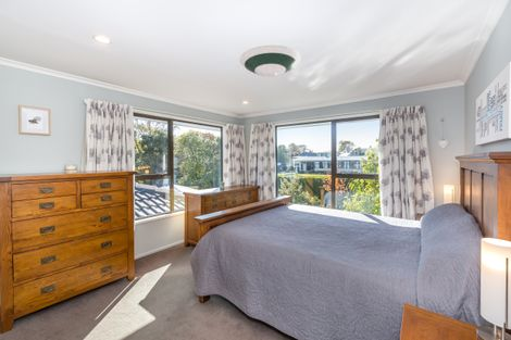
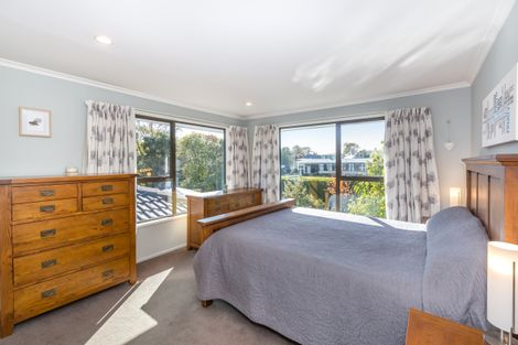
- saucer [239,45,302,78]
